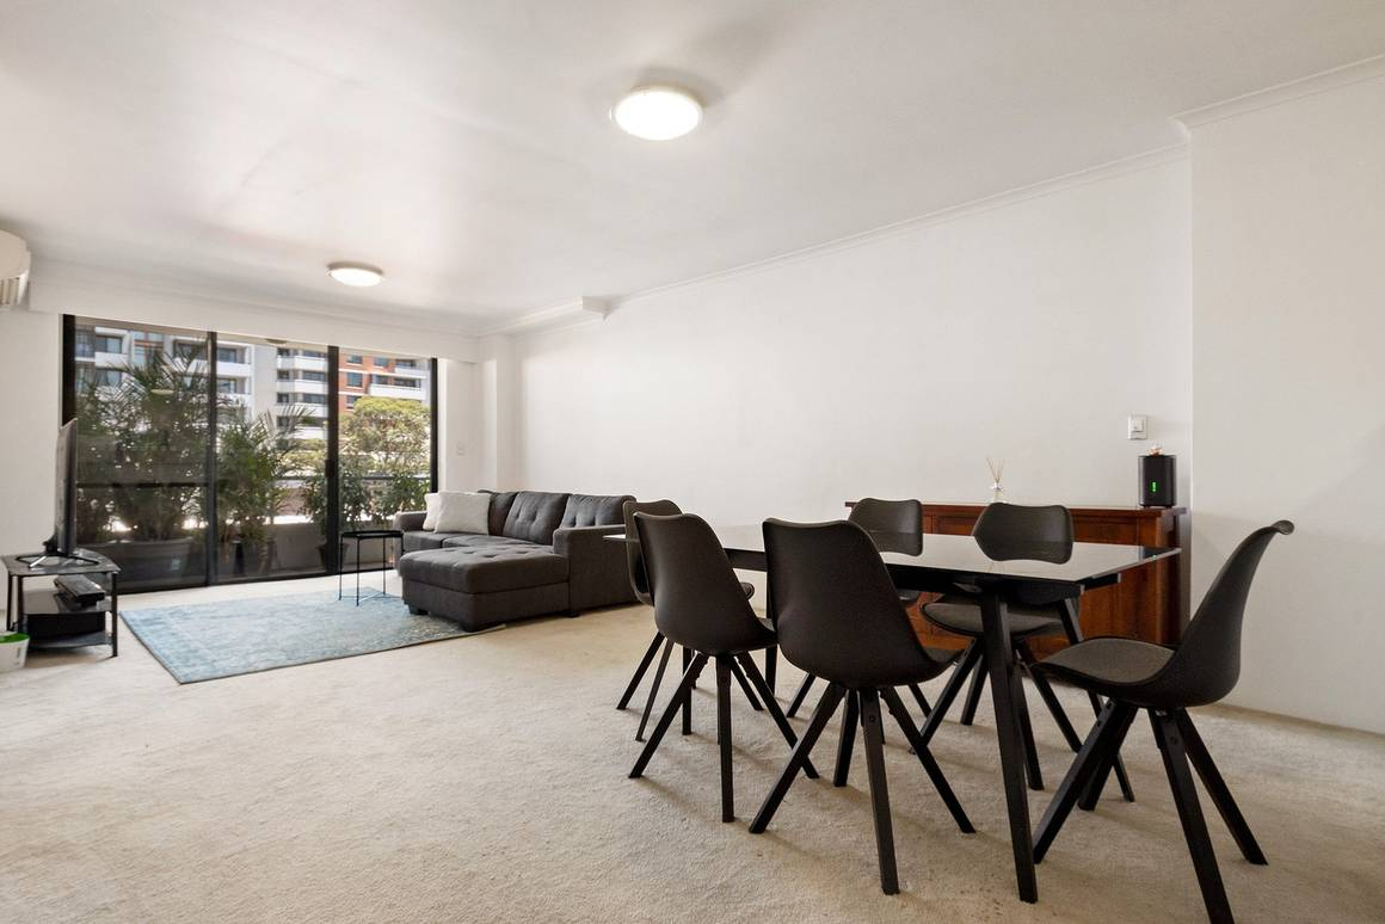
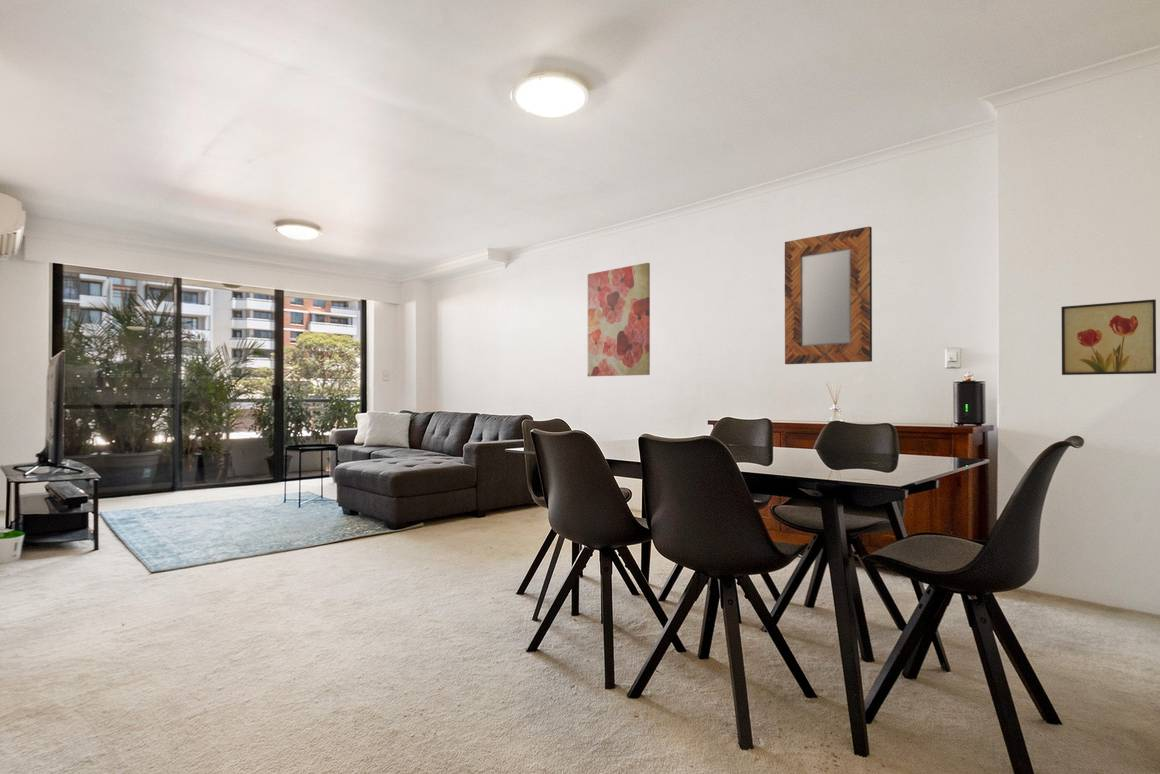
+ wall art [587,262,651,377]
+ home mirror [784,225,873,365]
+ wall art [1061,298,1157,376]
